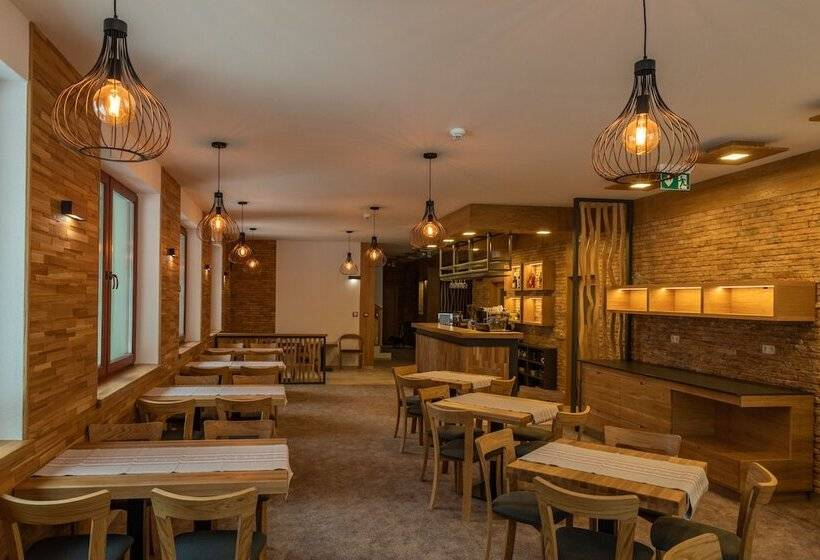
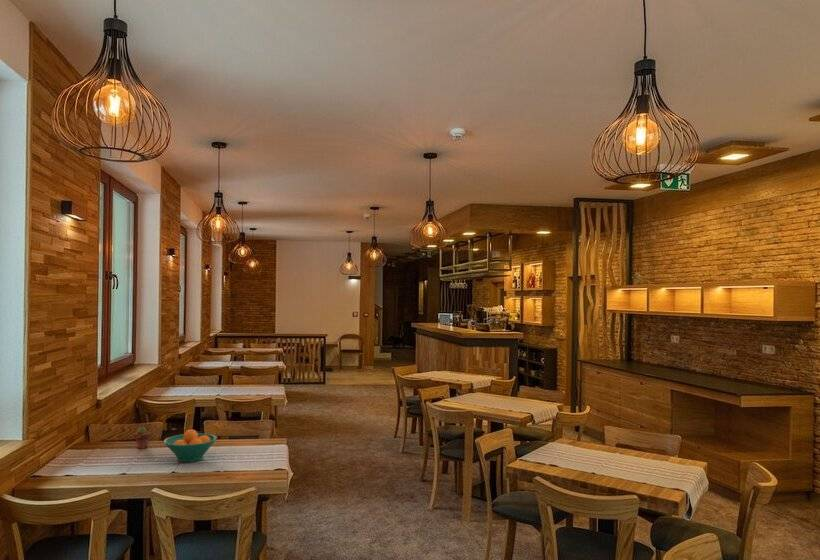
+ fruit bowl [163,429,218,463]
+ potted succulent [133,426,152,450]
